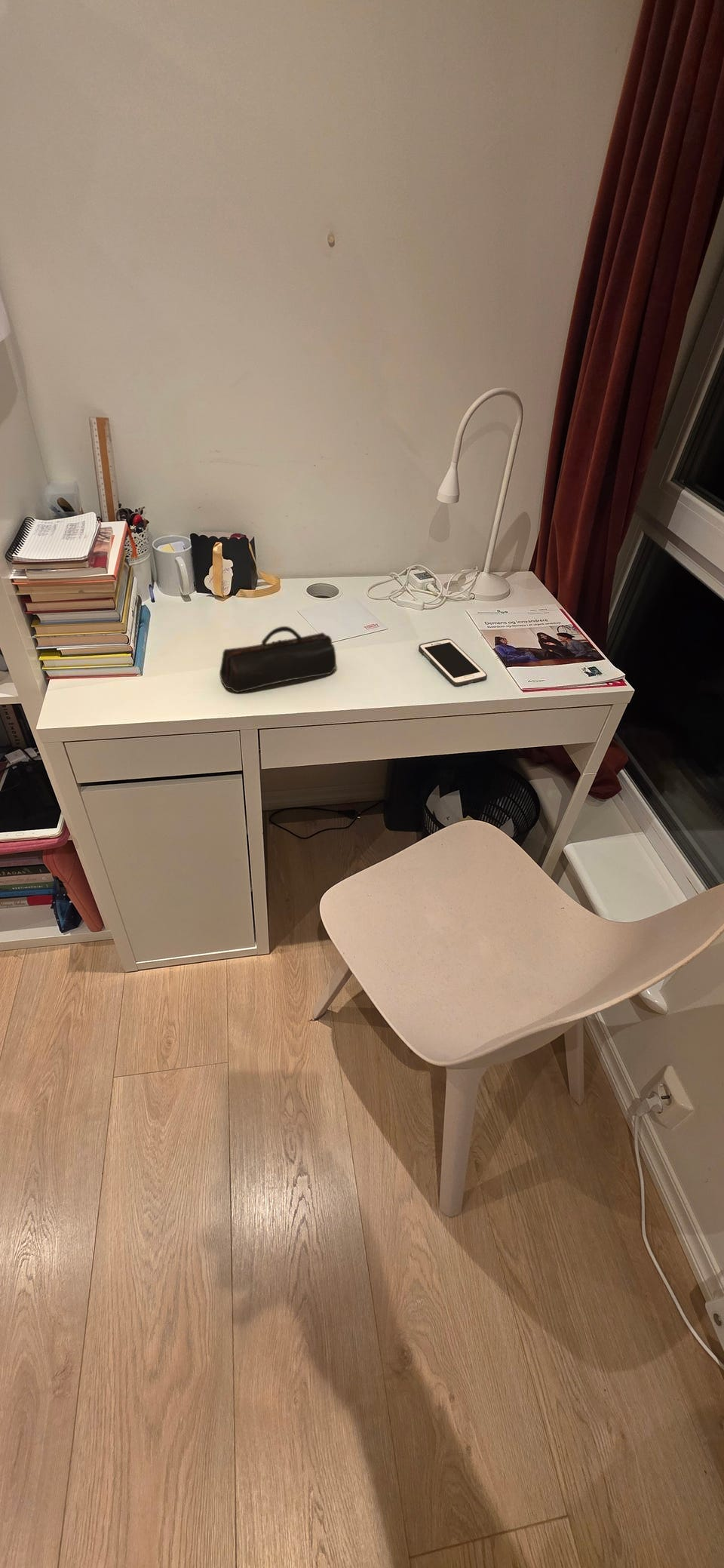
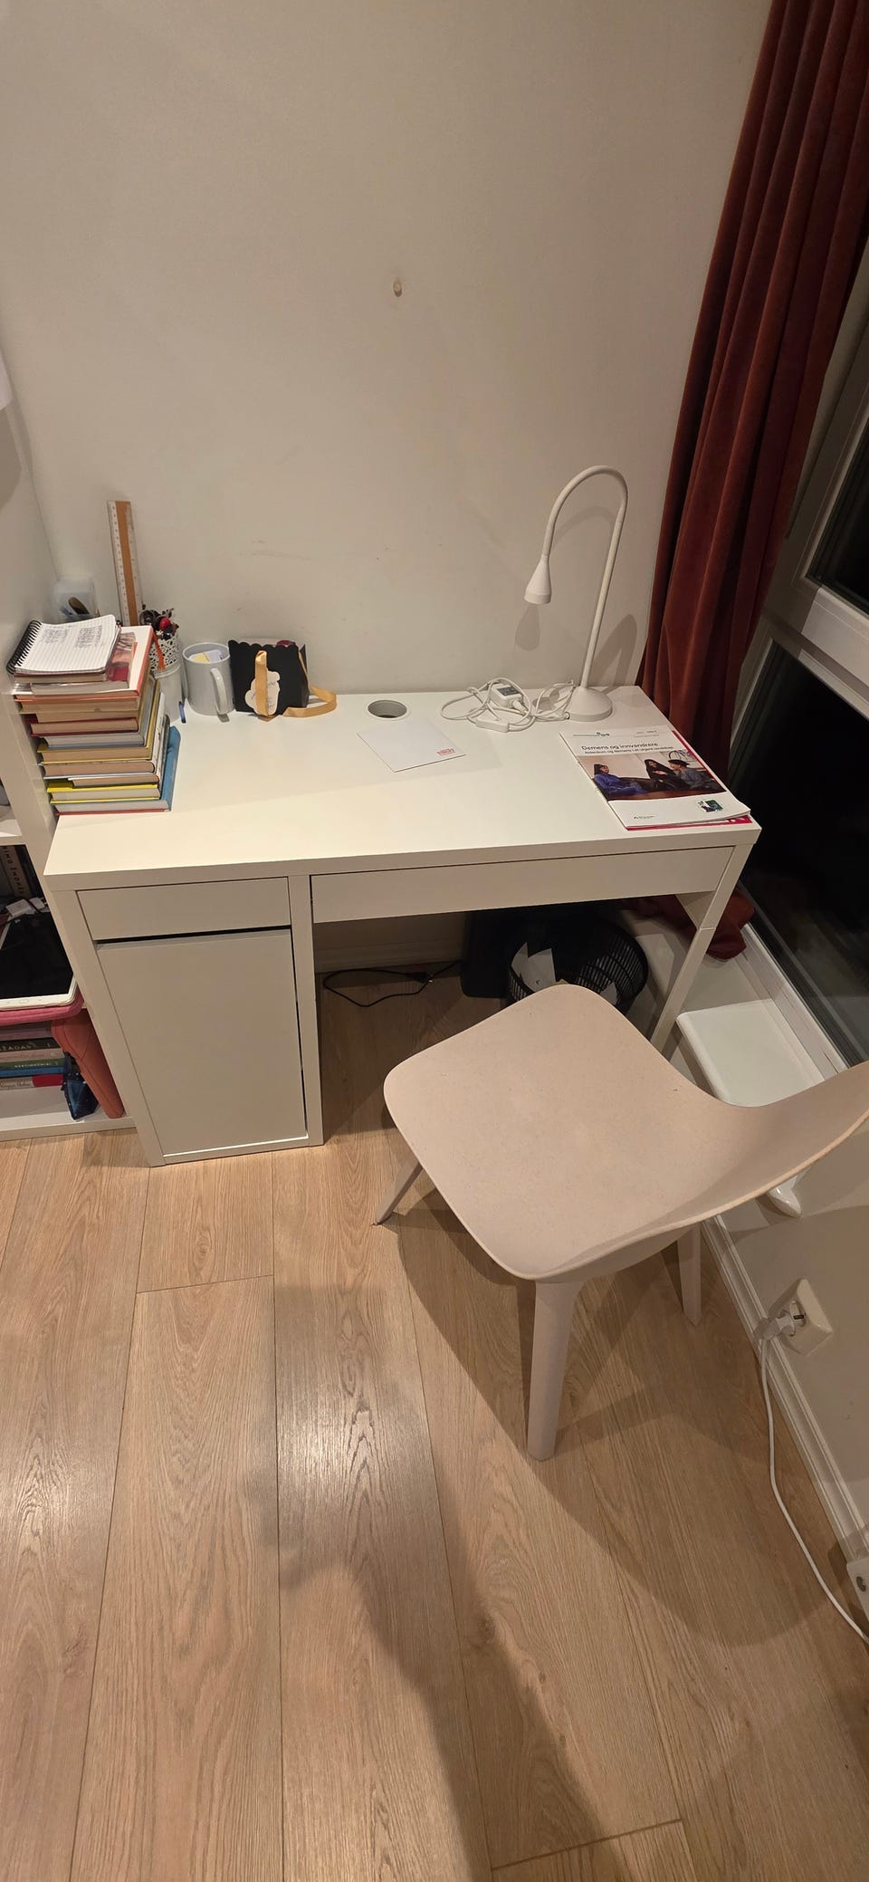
- cell phone [418,638,488,687]
- pencil case [219,626,337,693]
